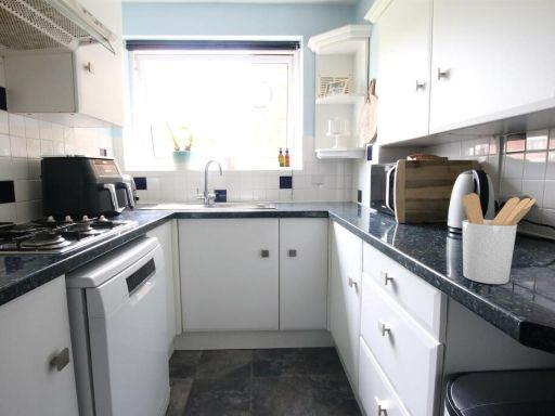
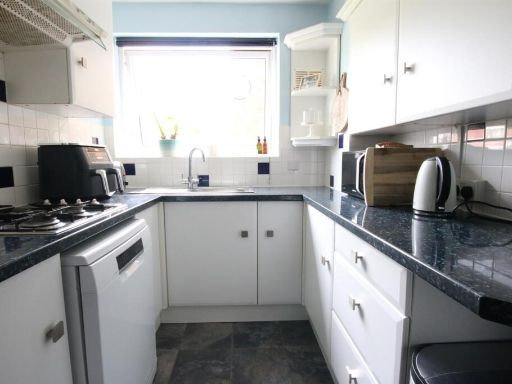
- utensil holder [462,192,538,285]
